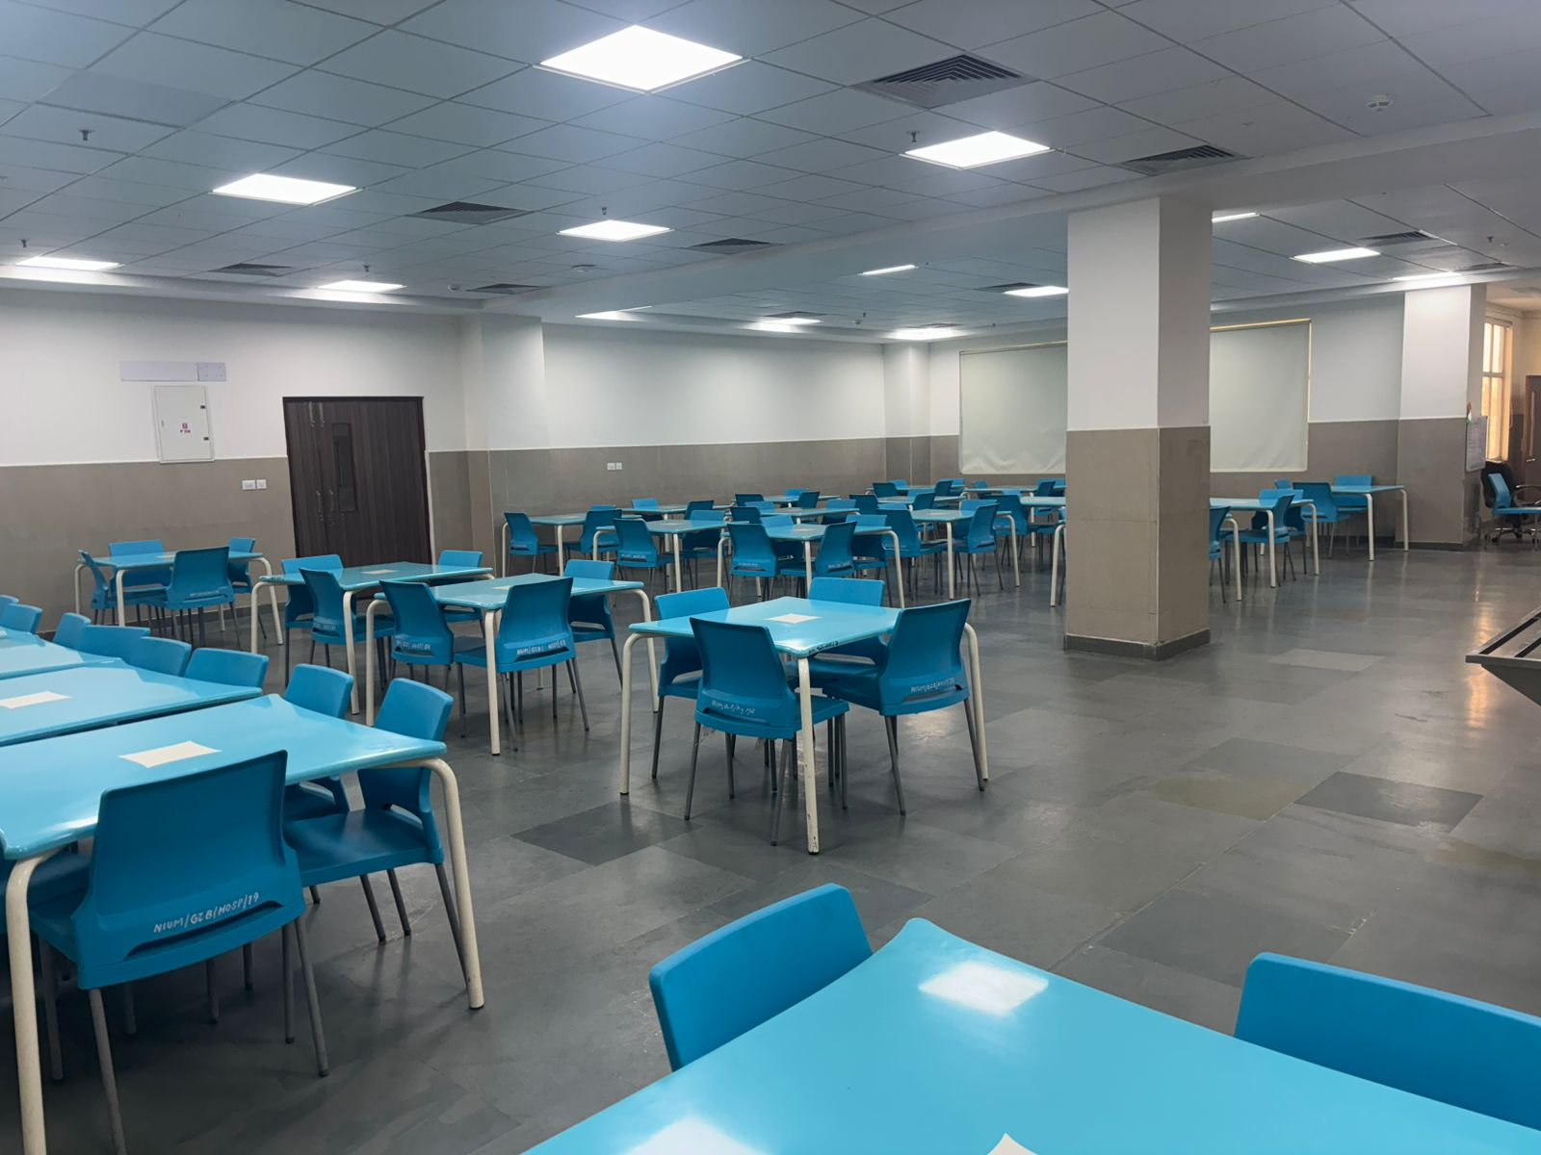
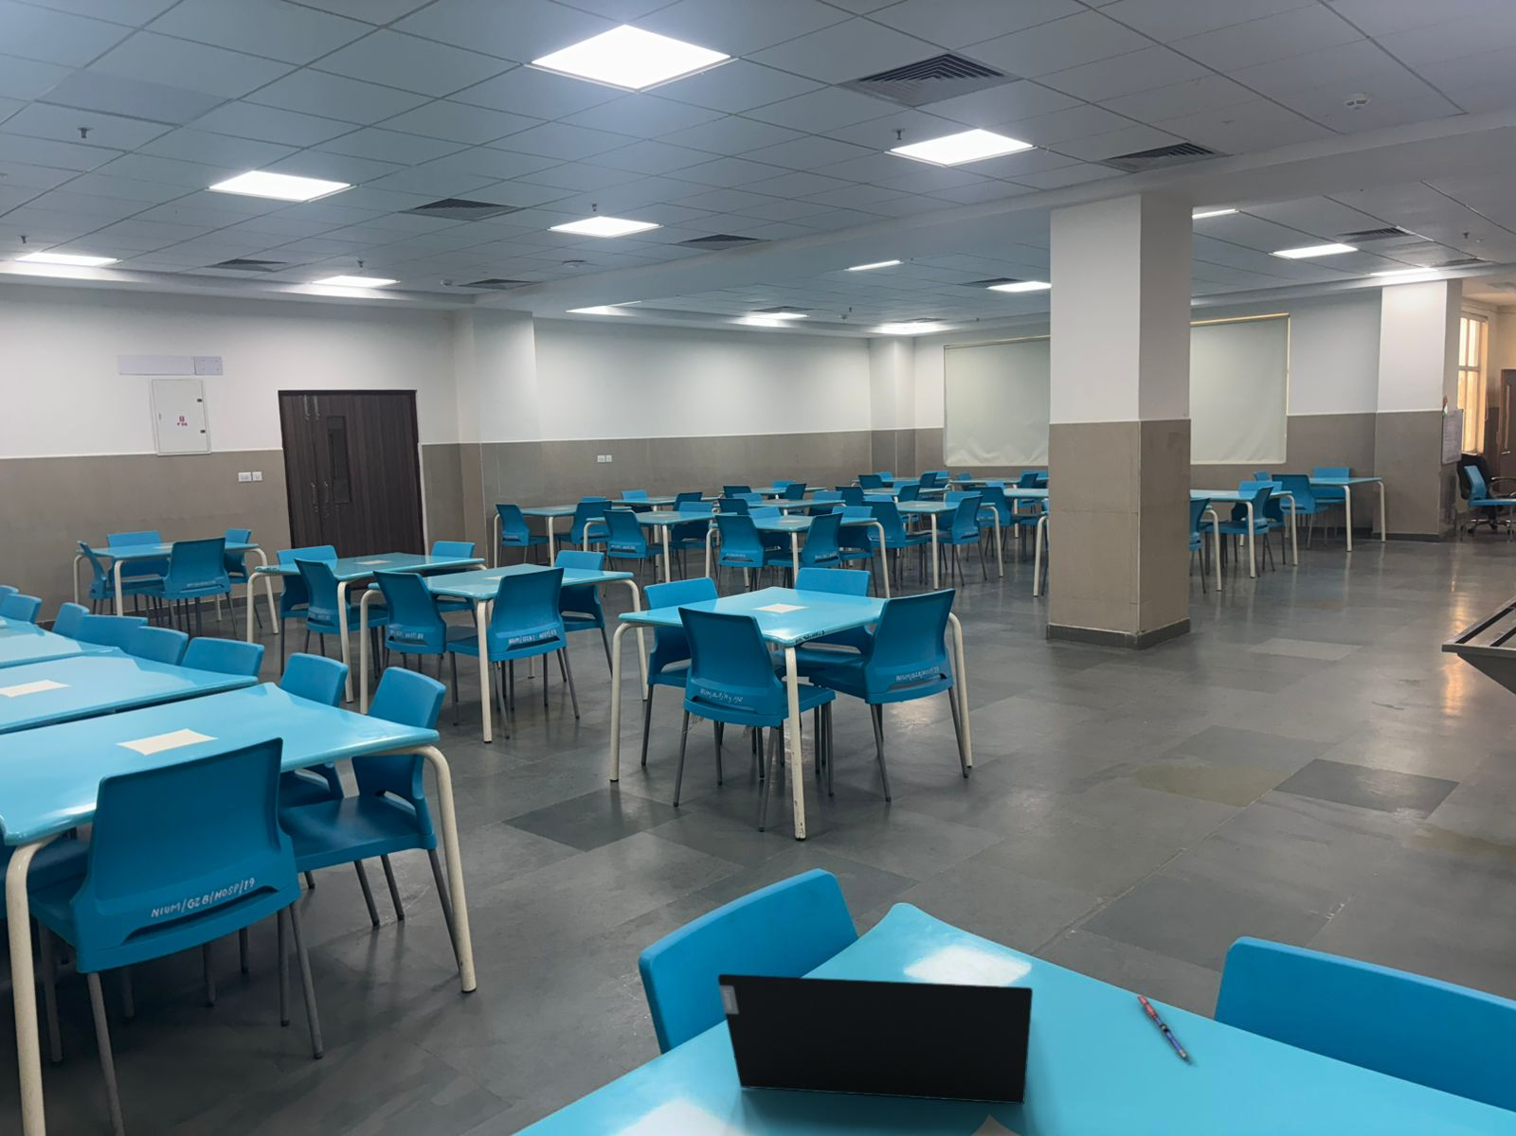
+ pen [1135,994,1191,1060]
+ laptop computer [717,974,1034,1105]
